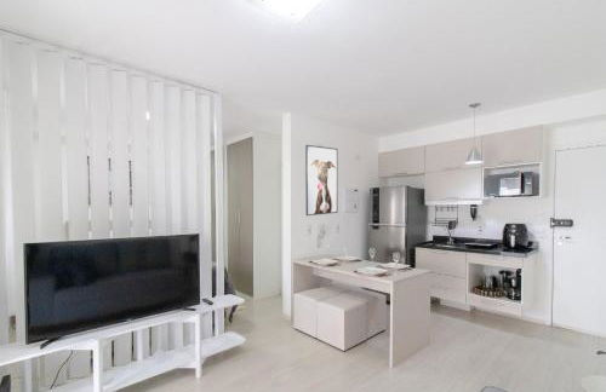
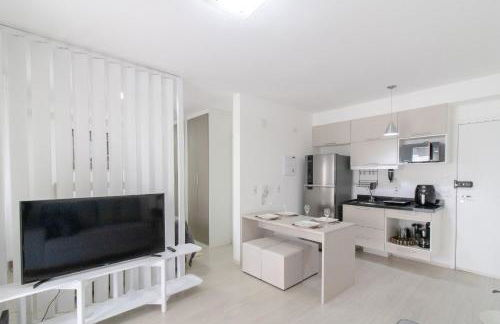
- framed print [304,144,339,217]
